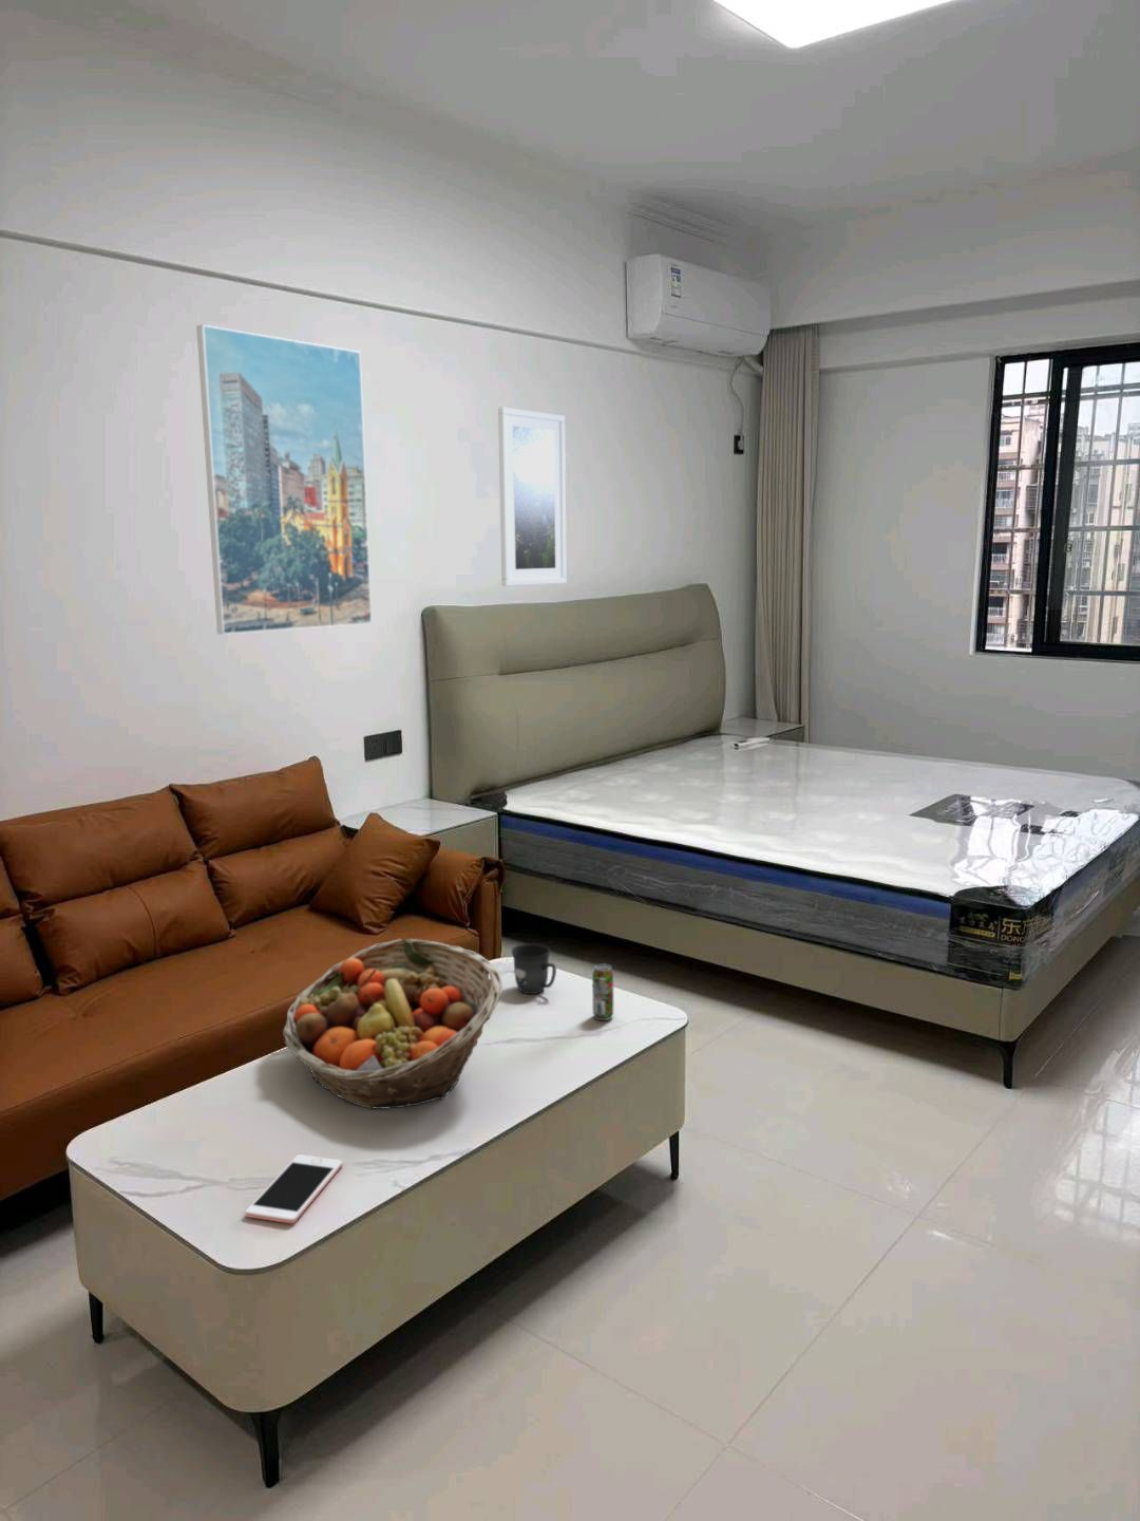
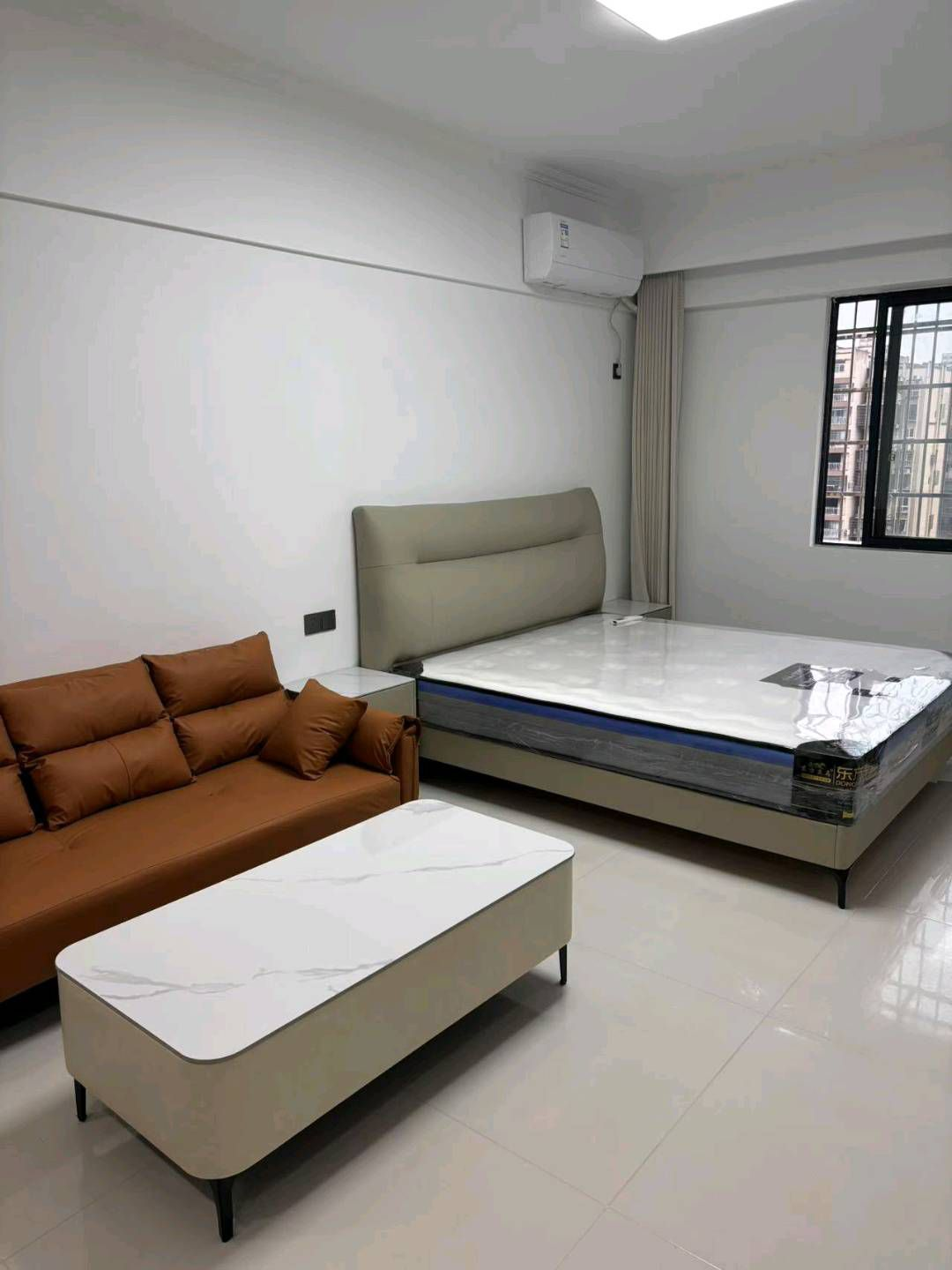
- cell phone [244,1153,344,1224]
- beverage can [592,963,614,1022]
- mug [511,943,557,995]
- fruit basket [281,938,503,1110]
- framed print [195,323,372,636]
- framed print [497,406,566,587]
